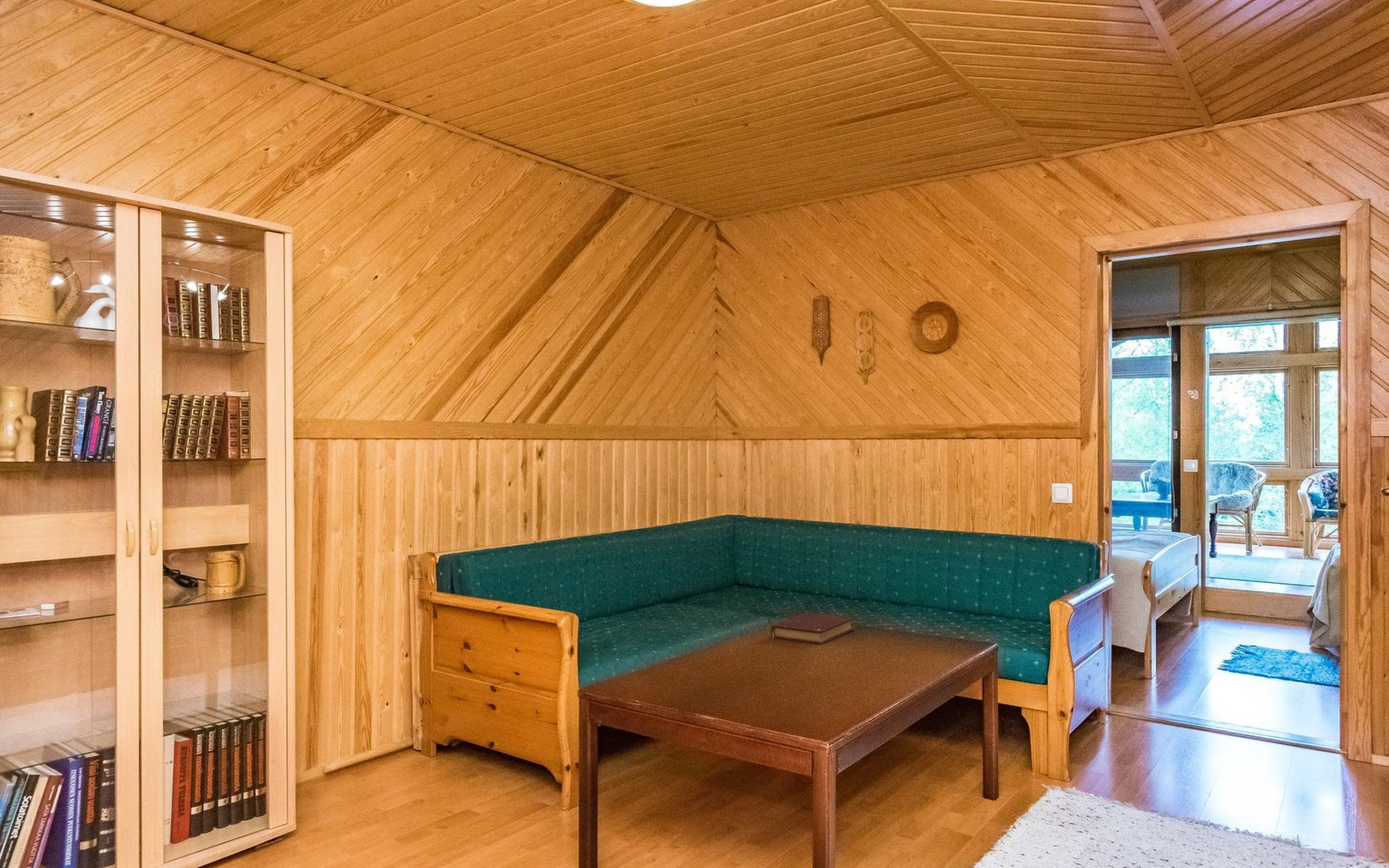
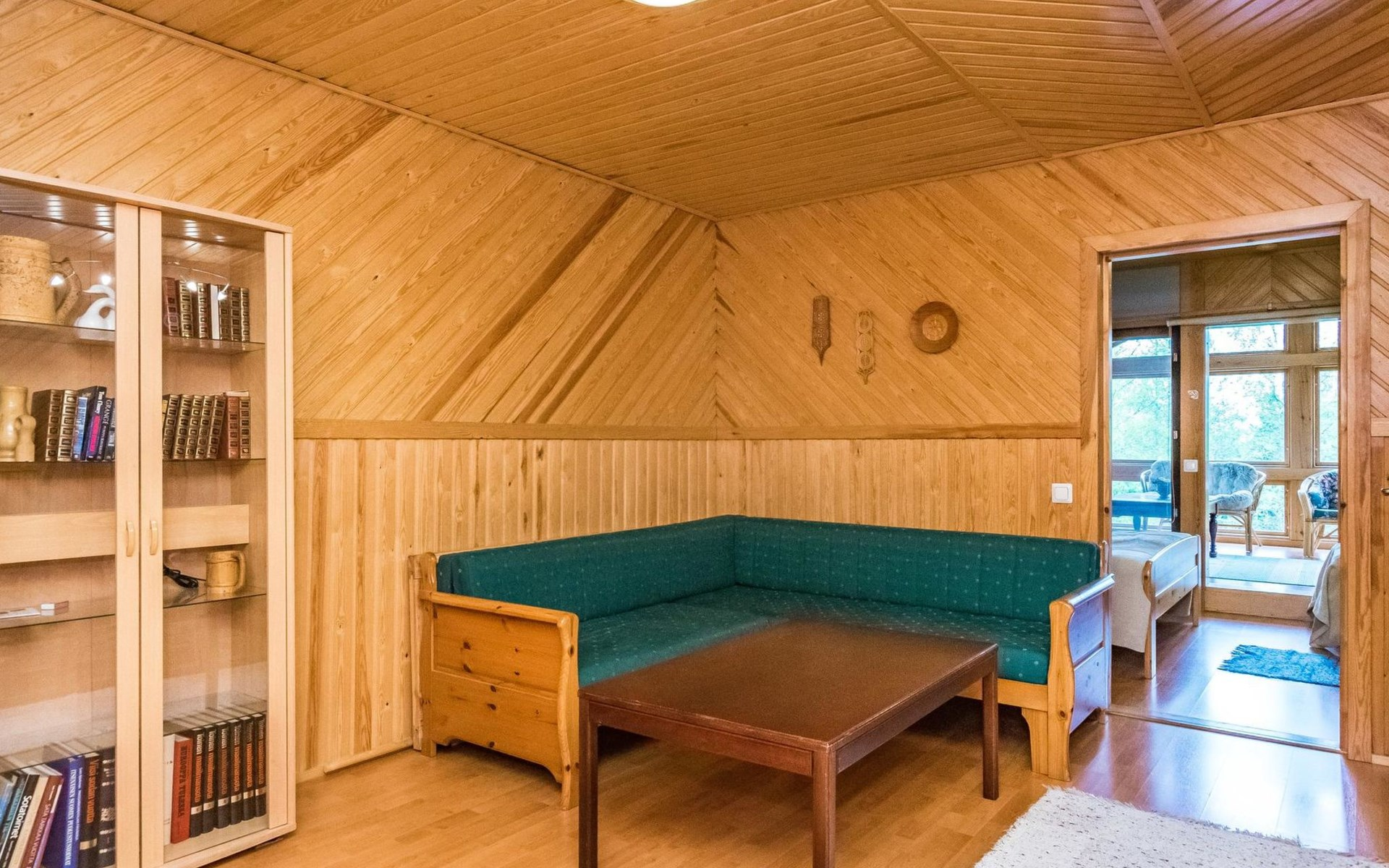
- book [770,611,855,645]
